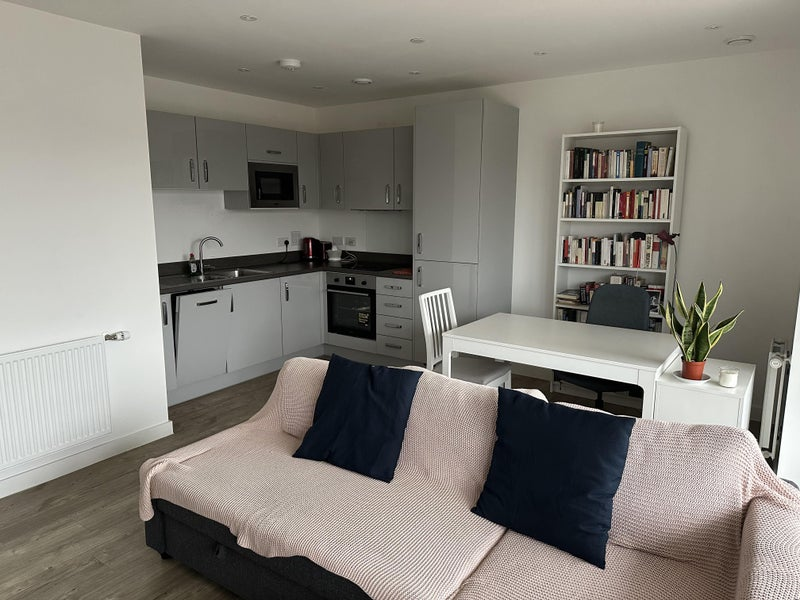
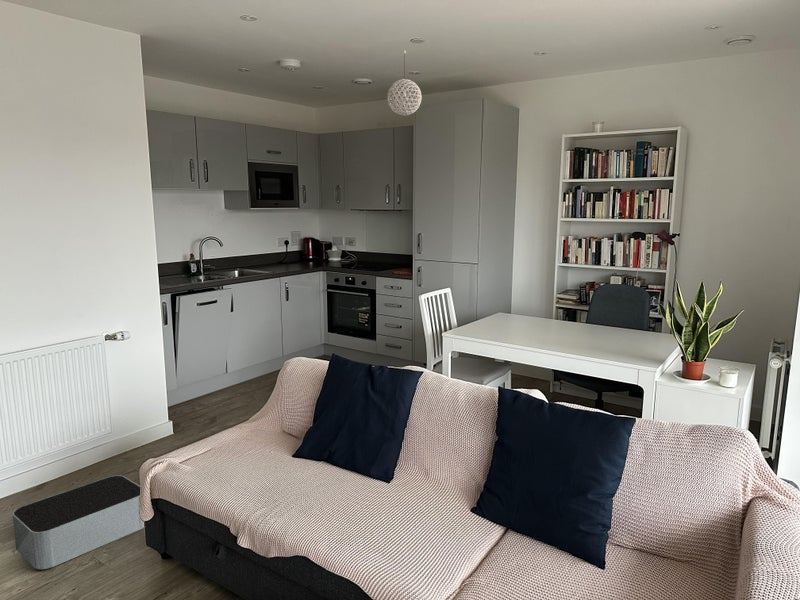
+ pendant light [386,50,423,117]
+ storage bin [12,474,145,570]
